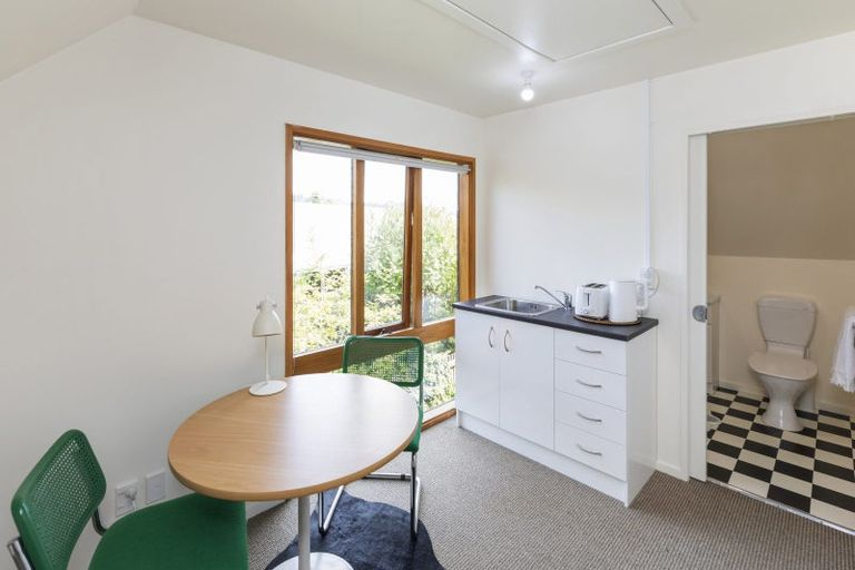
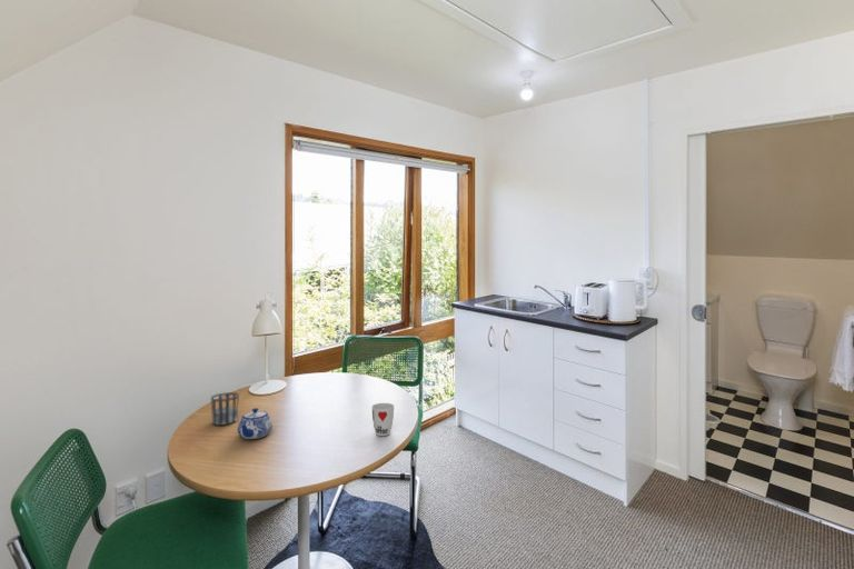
+ cup [210,391,240,426]
+ teapot [237,407,274,440]
+ cup [370,402,395,437]
